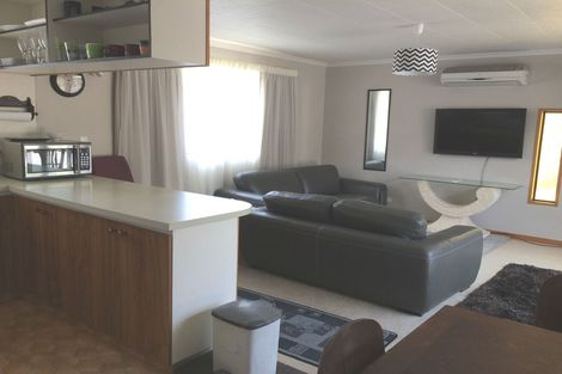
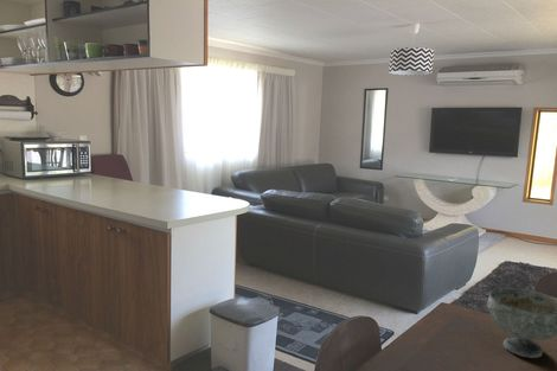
+ bowl [486,287,557,359]
